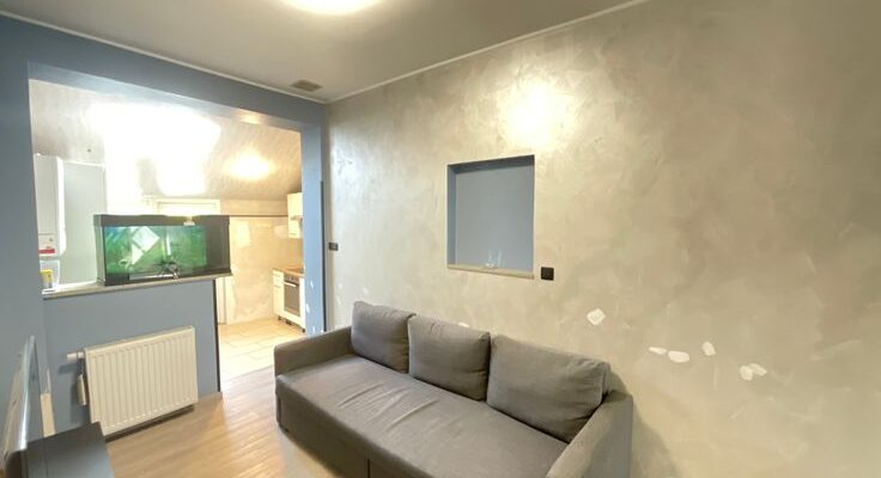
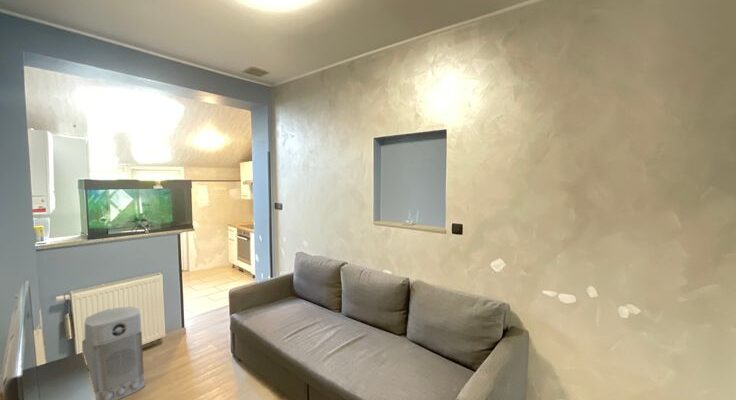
+ air purifier [81,306,146,400]
